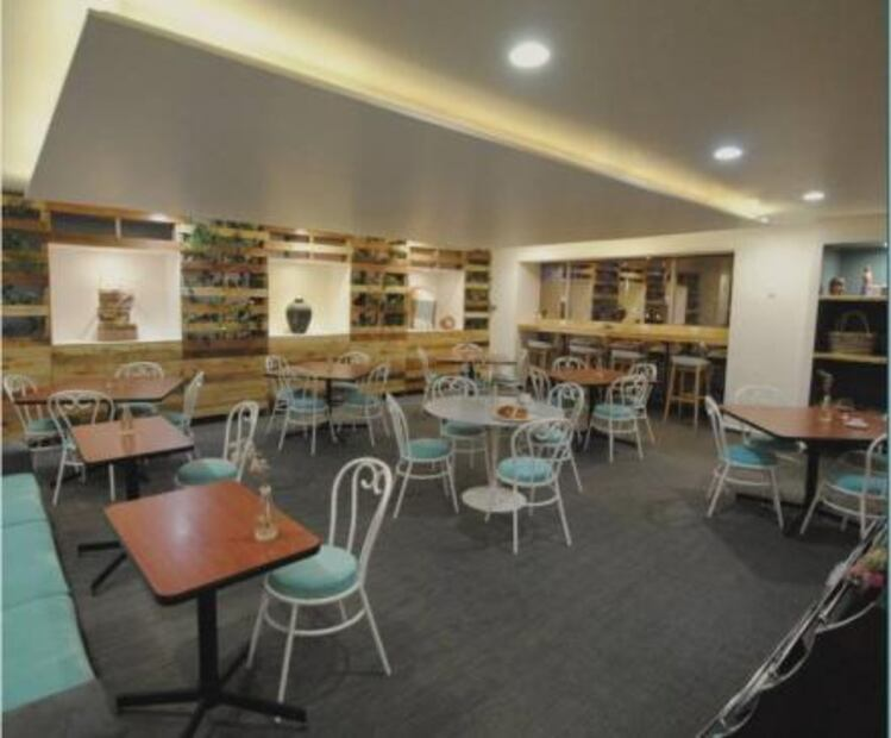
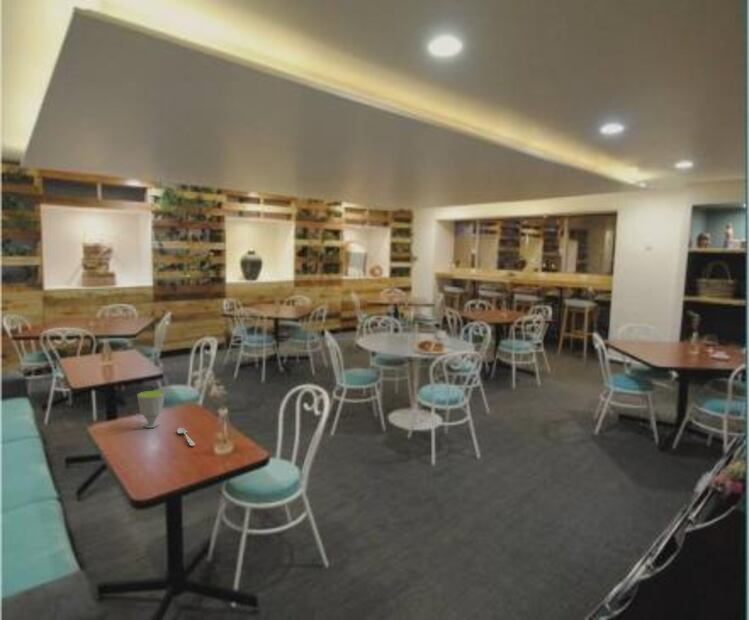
+ cup [136,390,166,429]
+ spoon [176,427,196,447]
